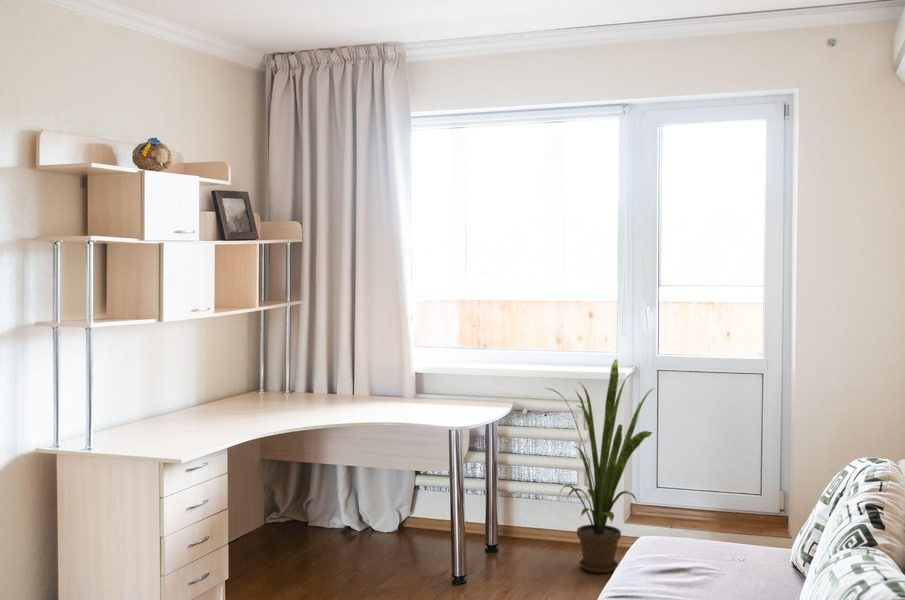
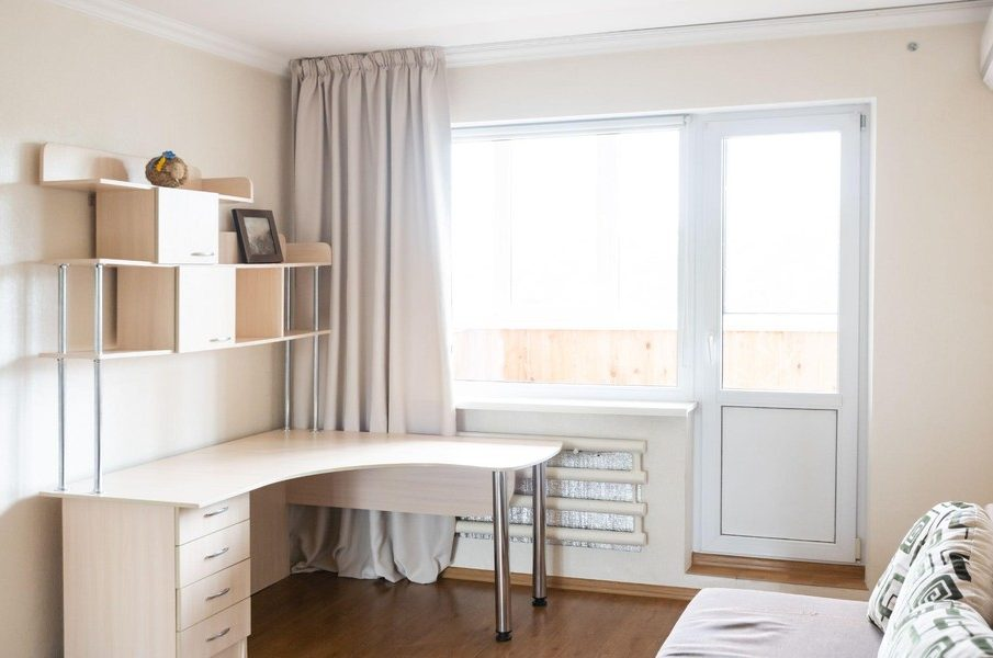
- house plant [545,358,654,574]
